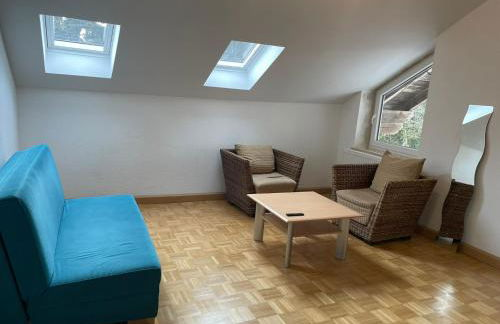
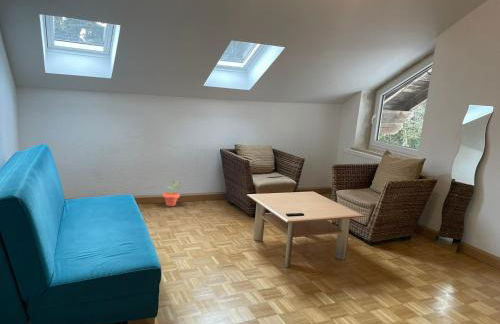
+ potted plant [162,178,182,207]
